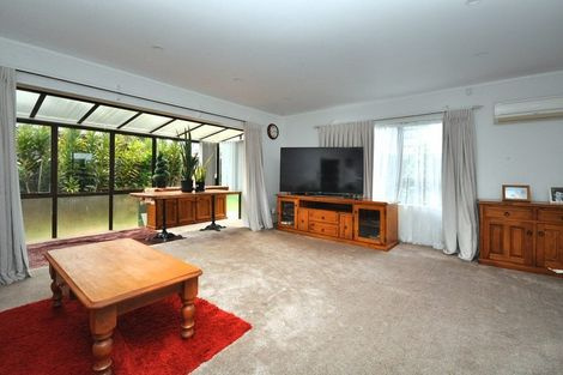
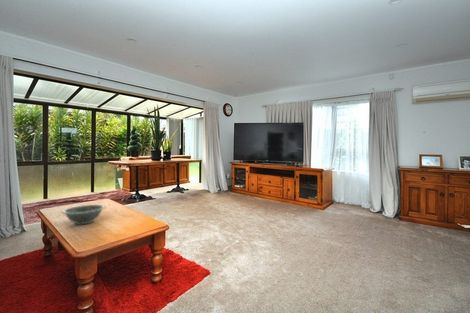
+ decorative bowl [60,204,106,226]
